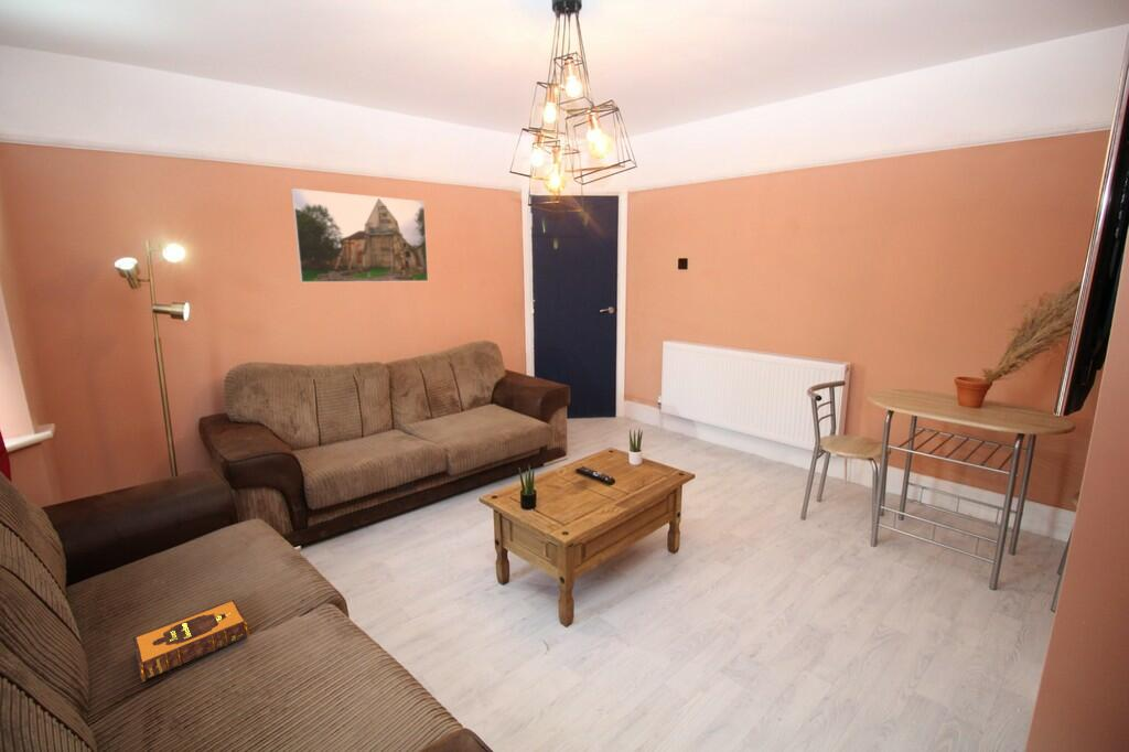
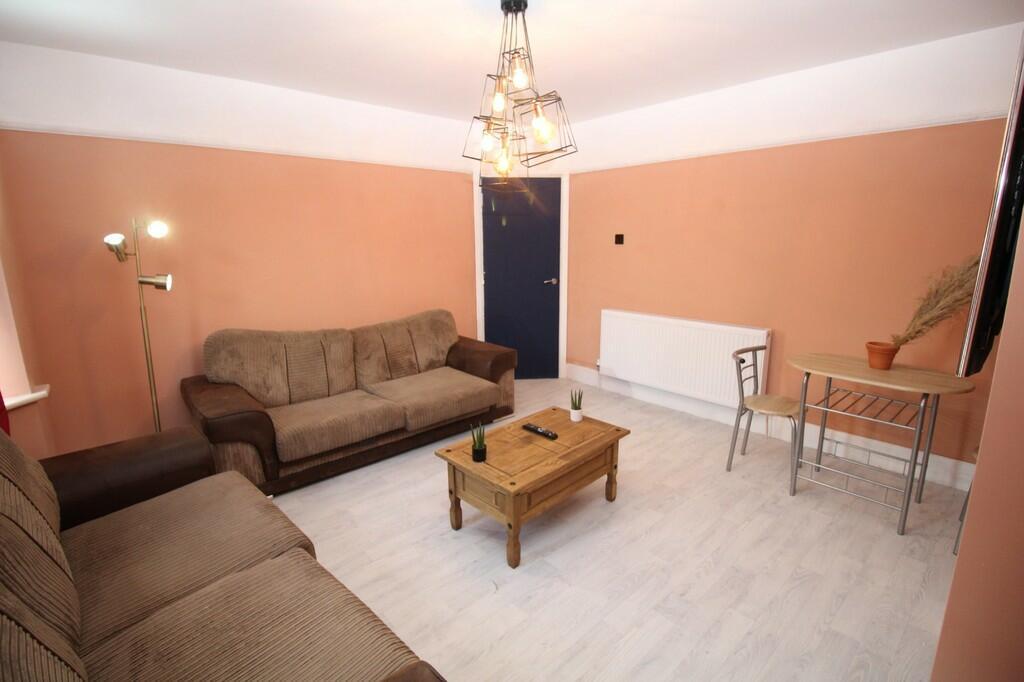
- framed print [290,187,429,283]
- hardback book [131,599,250,683]
